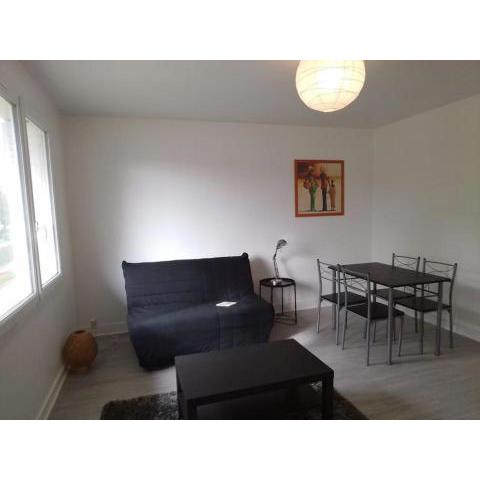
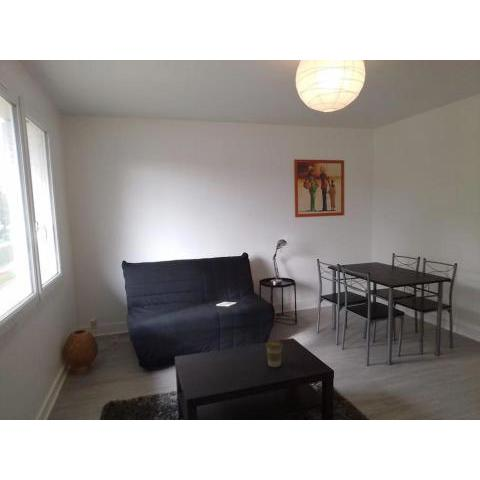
+ coffee cup [265,339,284,368]
